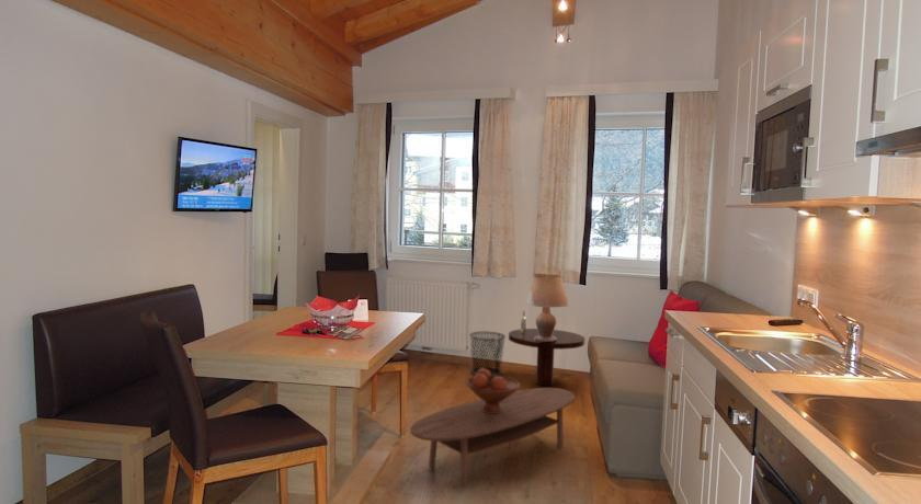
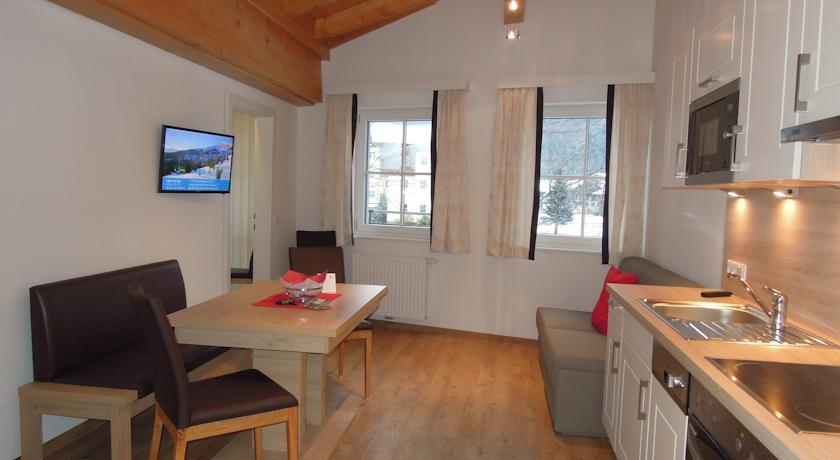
- lamp [526,273,570,341]
- waste bin [468,331,507,376]
- coffee table [409,387,576,489]
- fruit bowl [465,368,521,413]
- coffee table [508,309,587,387]
